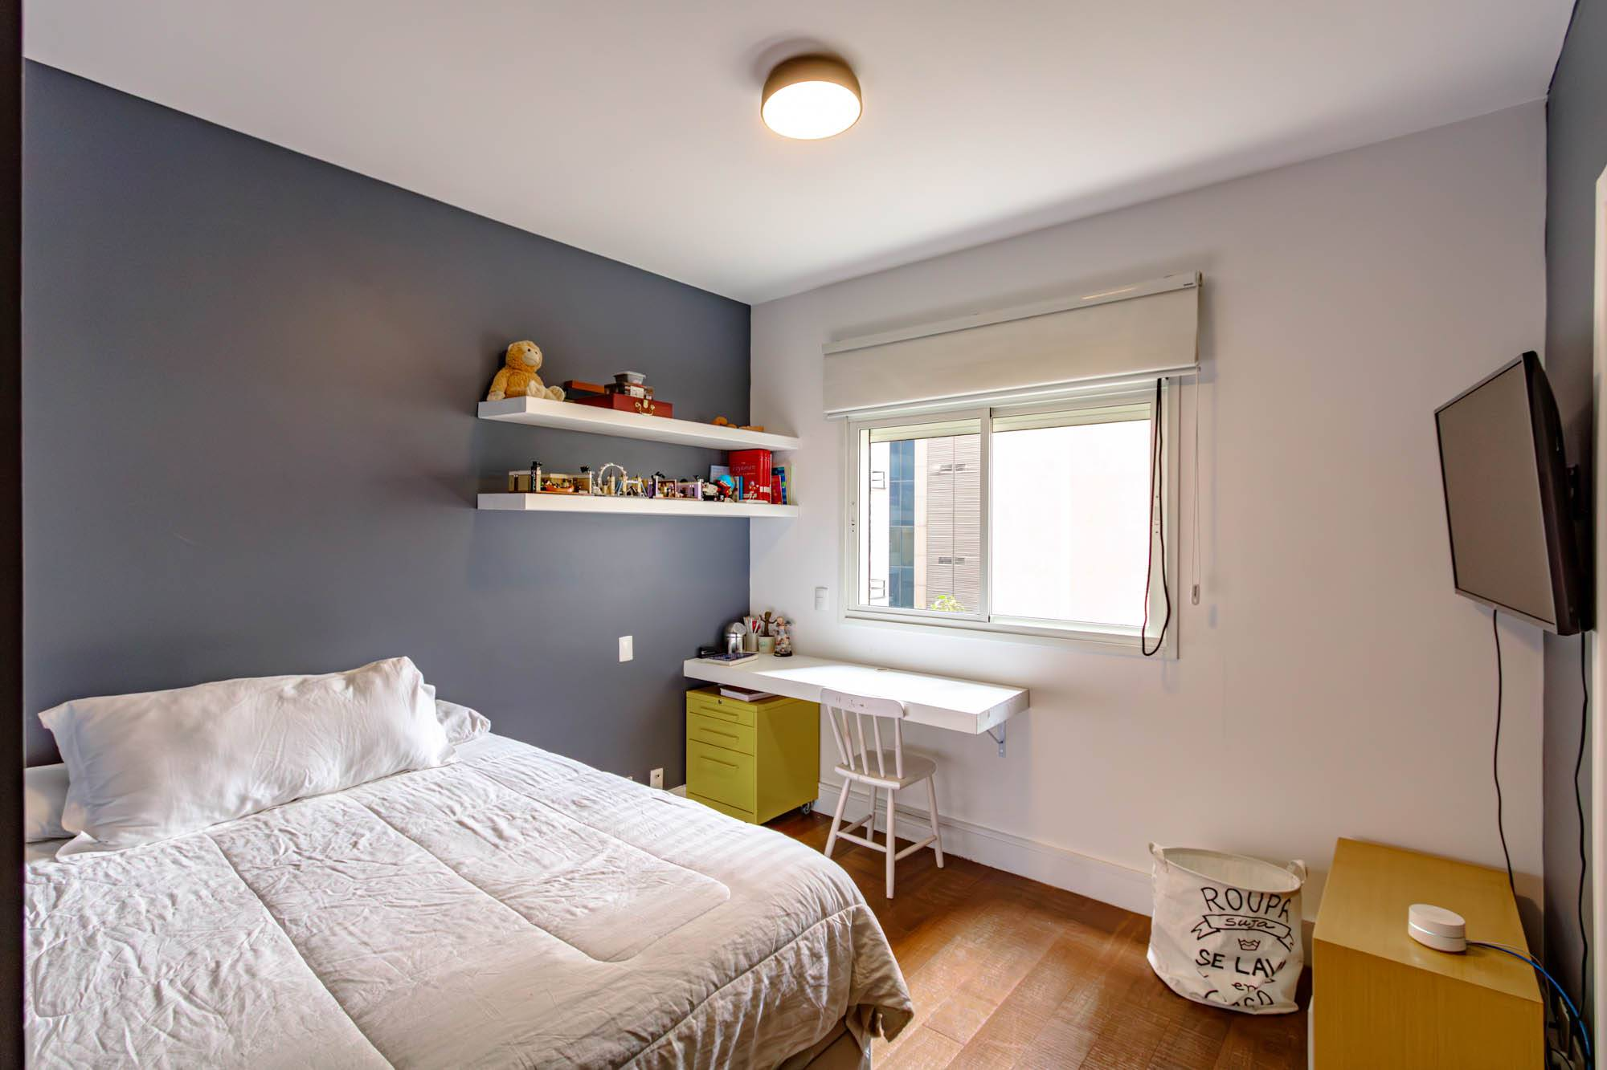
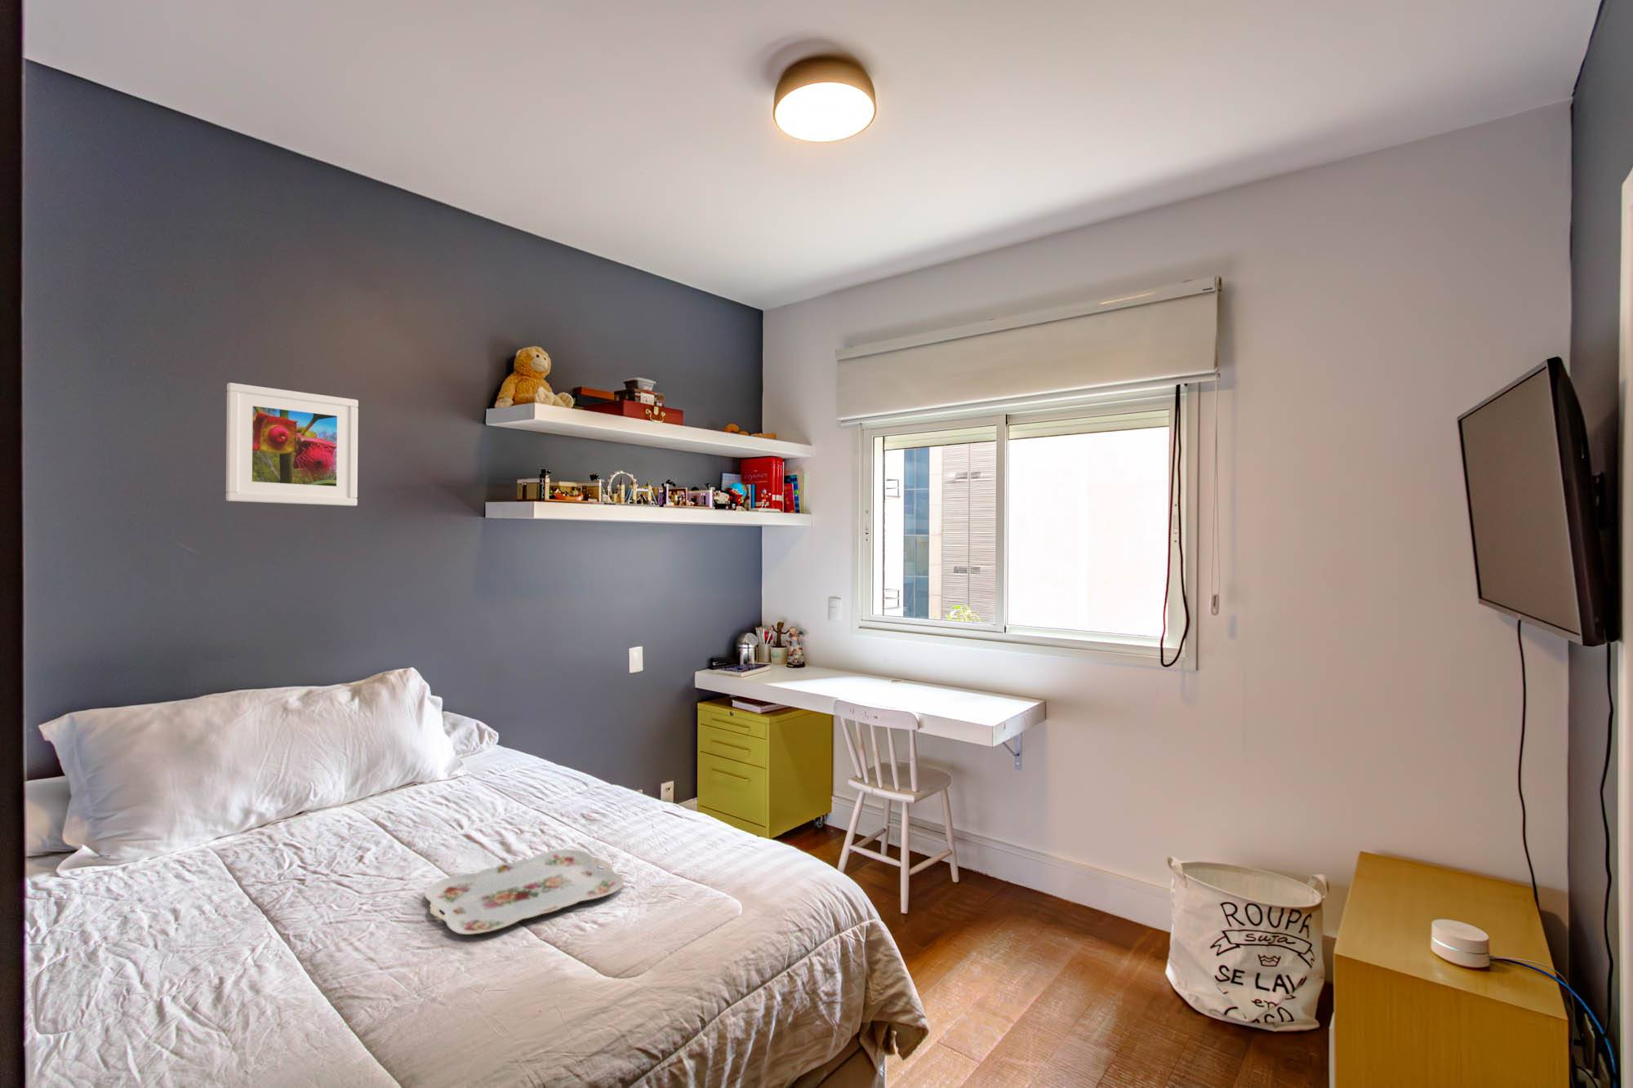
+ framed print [226,382,359,506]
+ serving tray [424,849,624,935]
